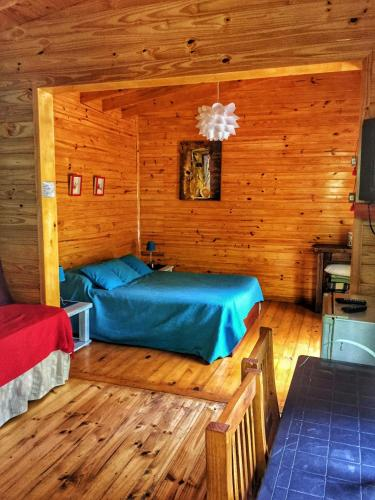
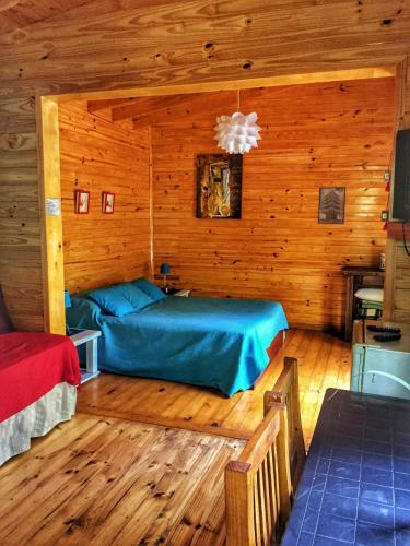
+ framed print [317,186,347,225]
